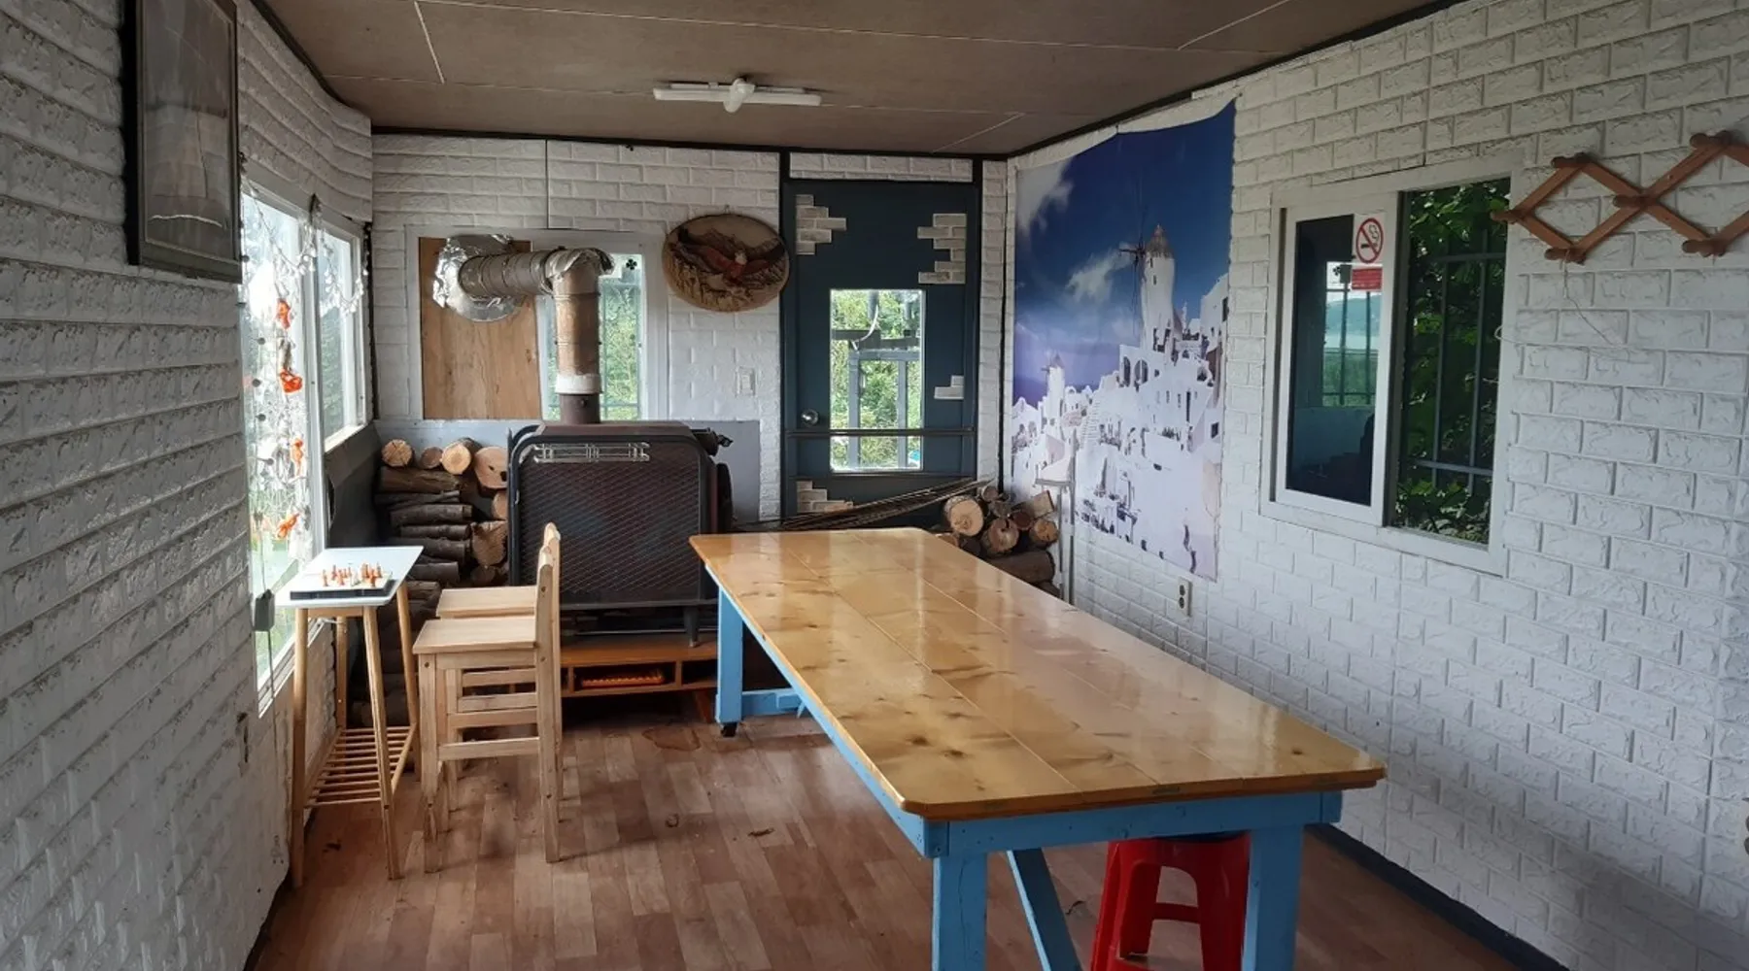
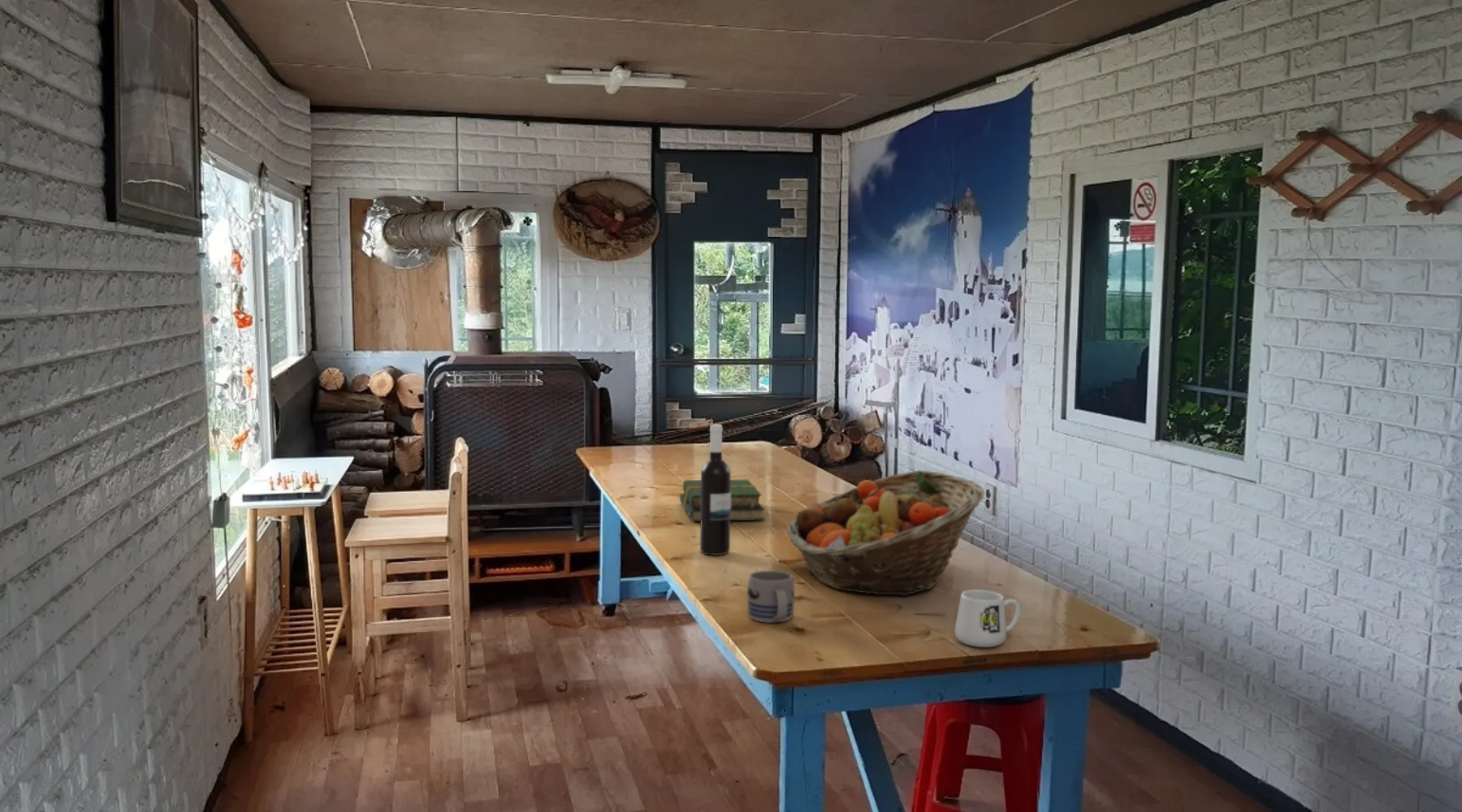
+ wine bottle [699,423,732,556]
+ book [679,479,766,522]
+ mug [746,570,795,624]
+ fruit basket [786,469,985,596]
+ mug [954,589,1021,648]
